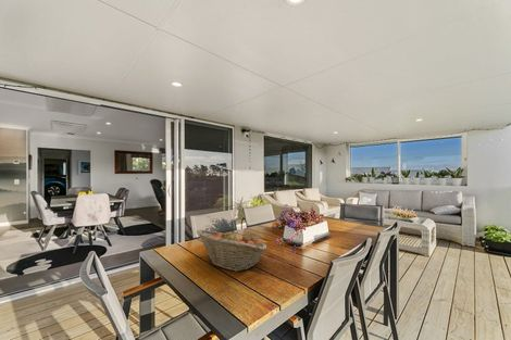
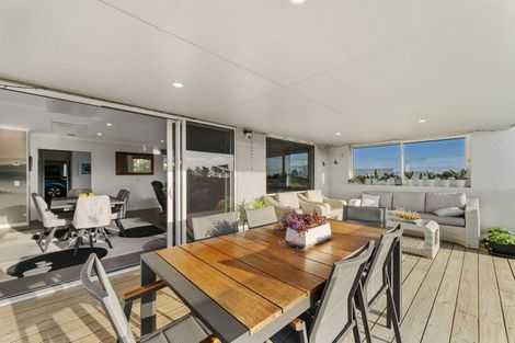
- fruit basket [196,228,269,273]
